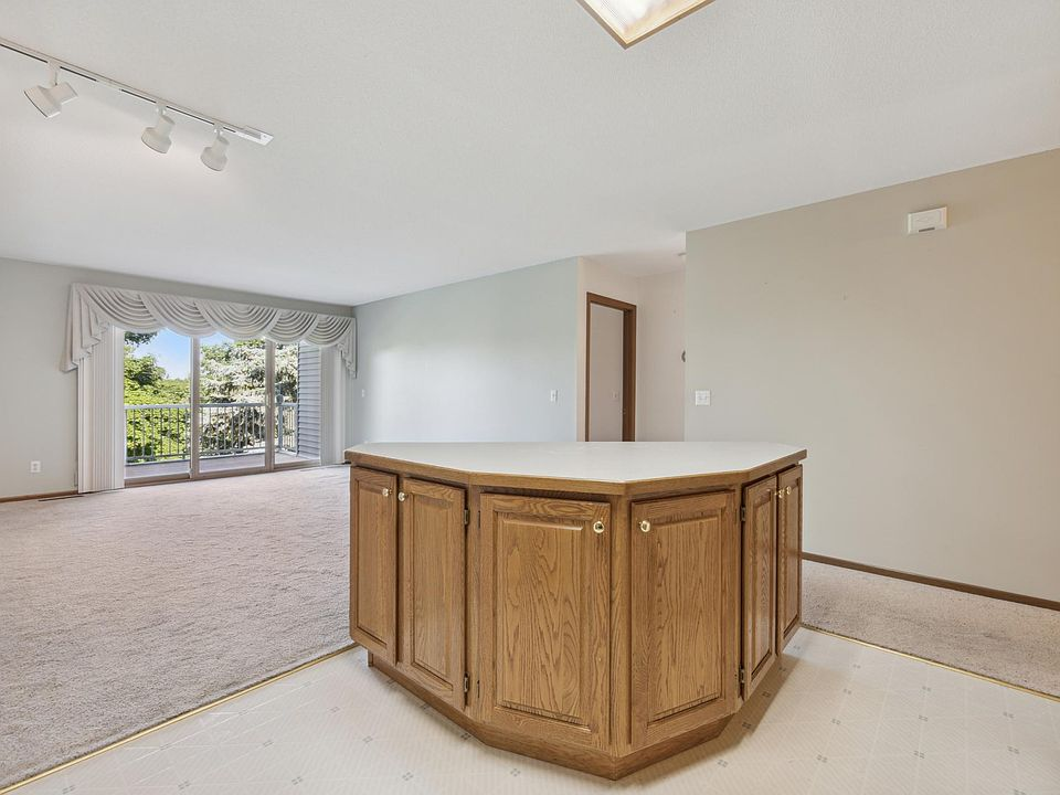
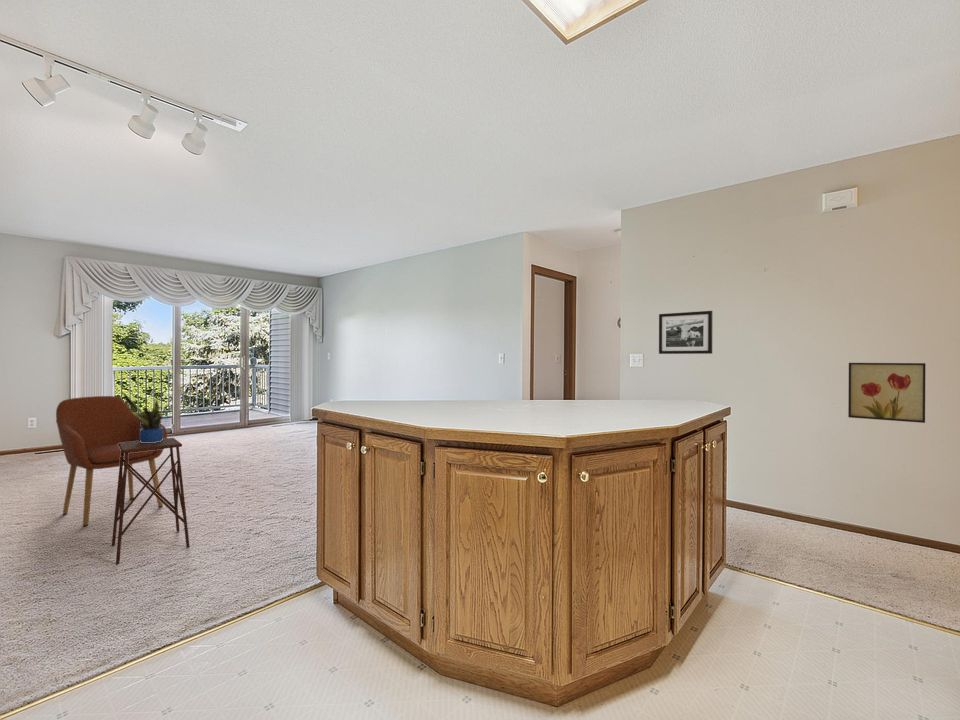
+ picture frame [658,310,714,355]
+ wall art [847,362,926,424]
+ armchair [55,395,168,527]
+ potted plant [121,391,167,443]
+ side table [111,437,191,565]
